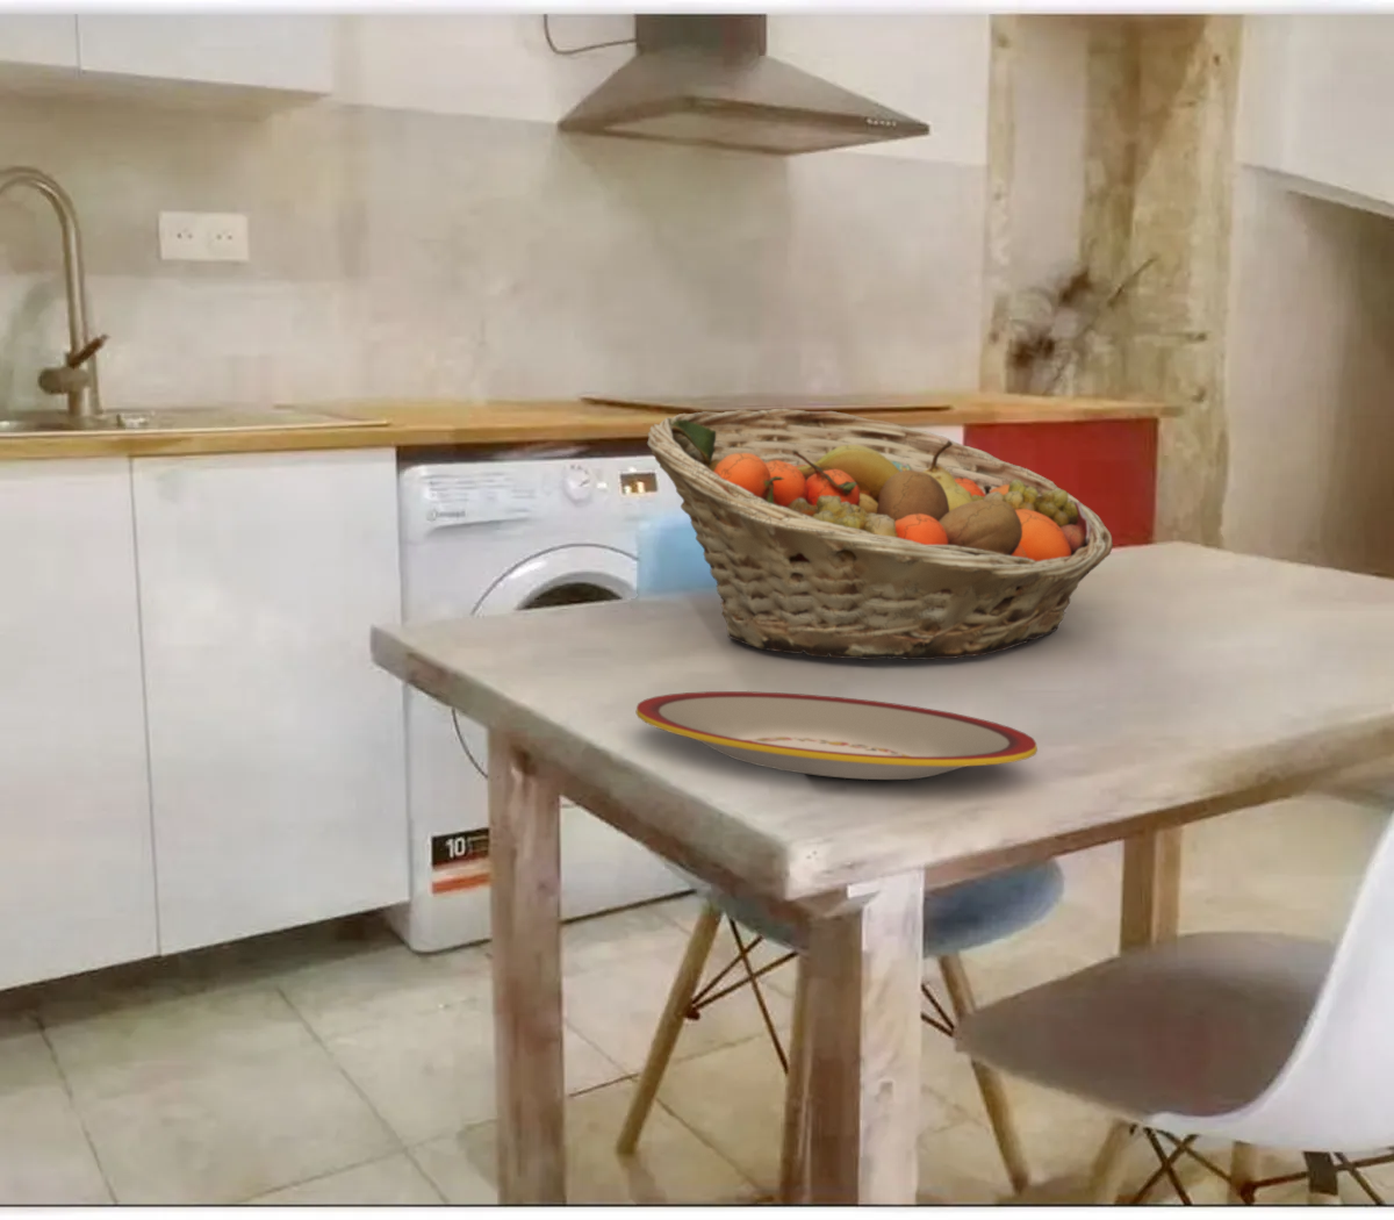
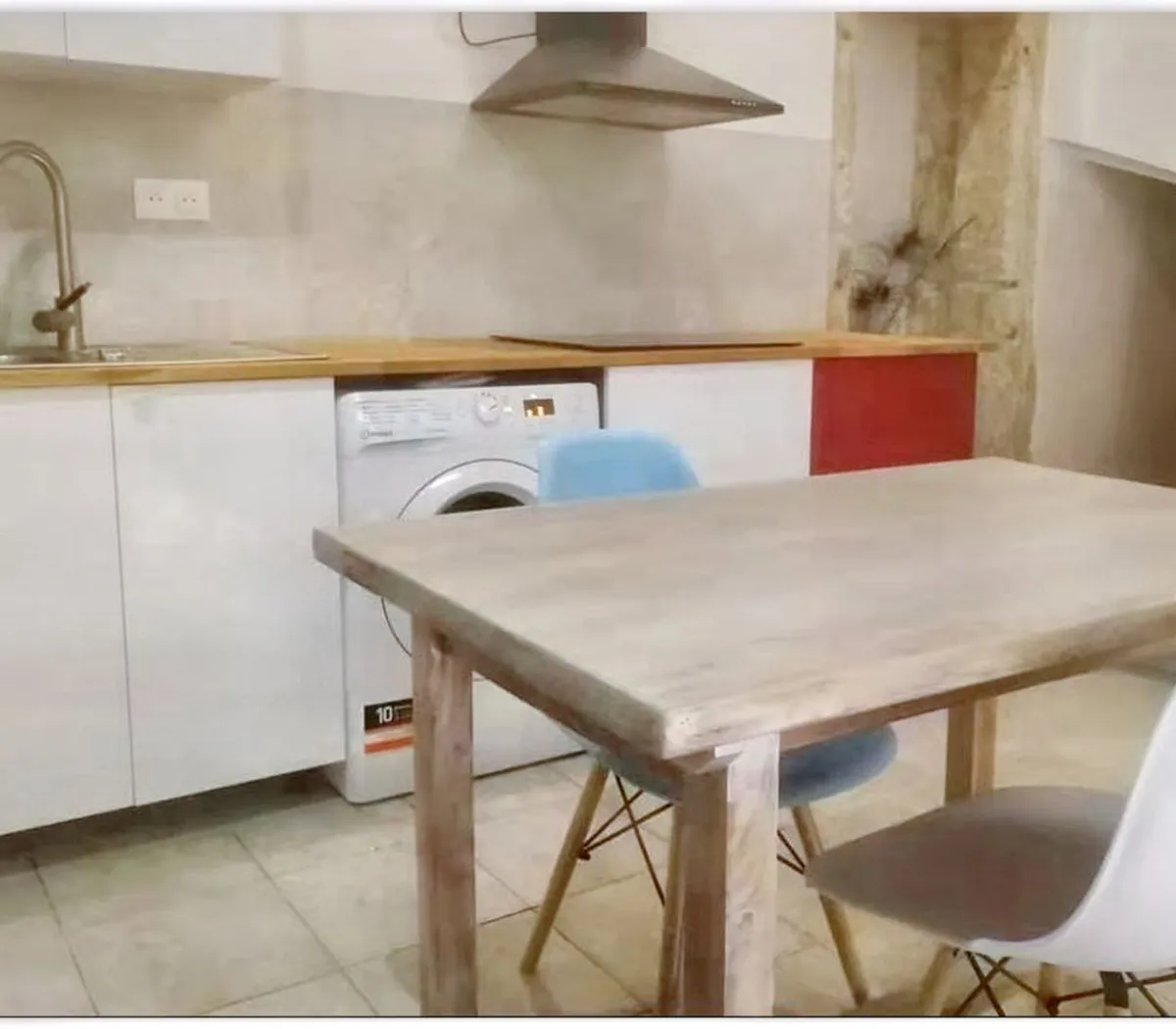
- fruit basket [646,408,1114,662]
- plate [634,690,1038,781]
